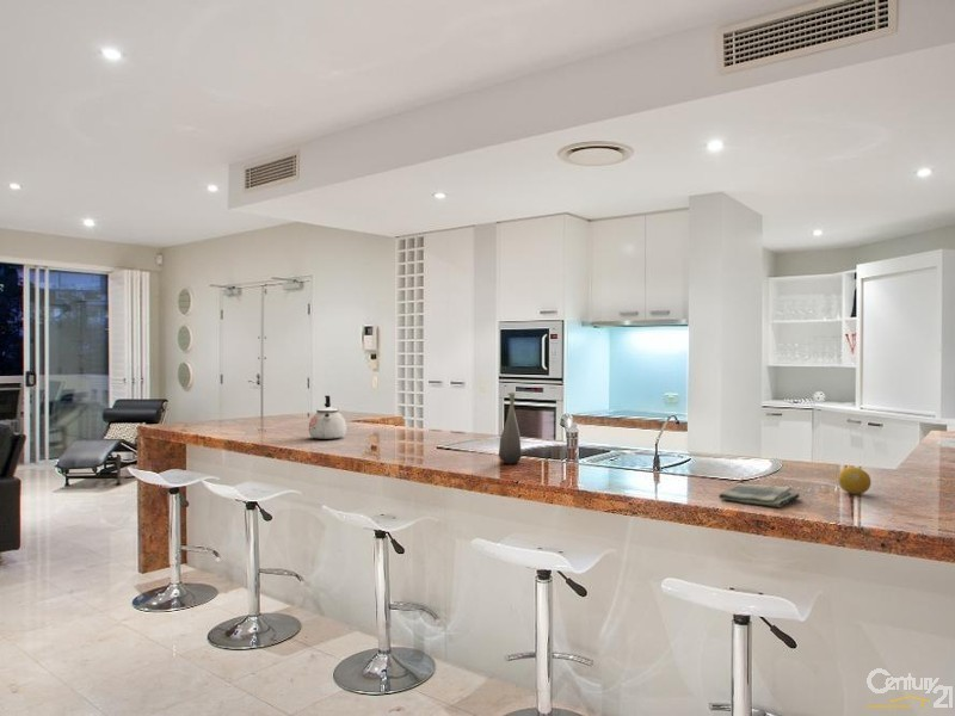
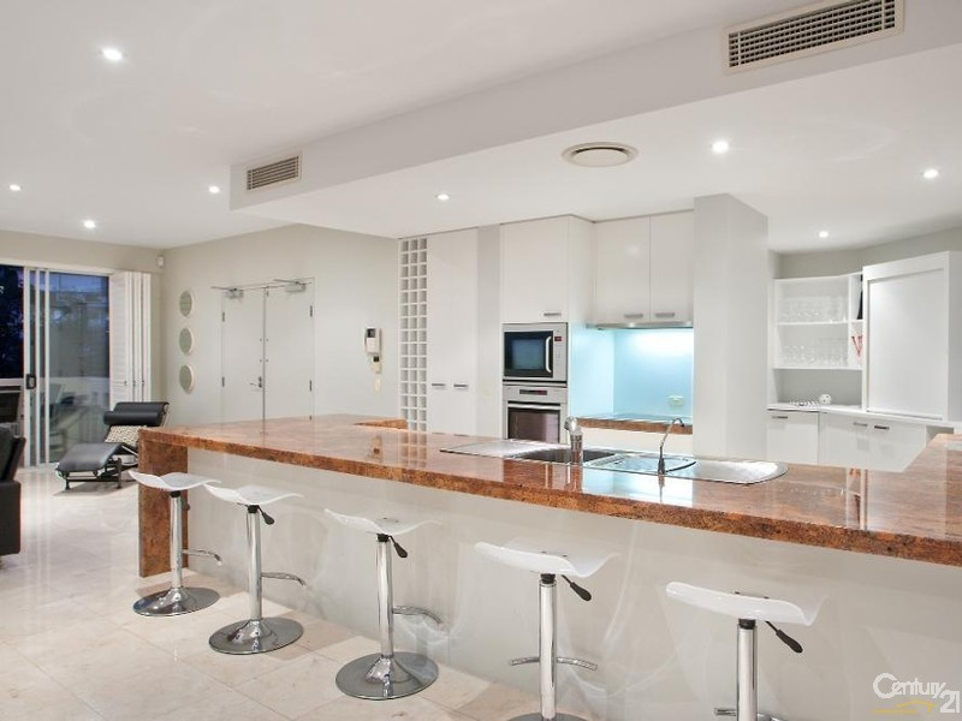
- fruit [837,465,871,495]
- dish towel [717,483,801,508]
- bottle [498,391,523,465]
- kettle [308,395,347,440]
